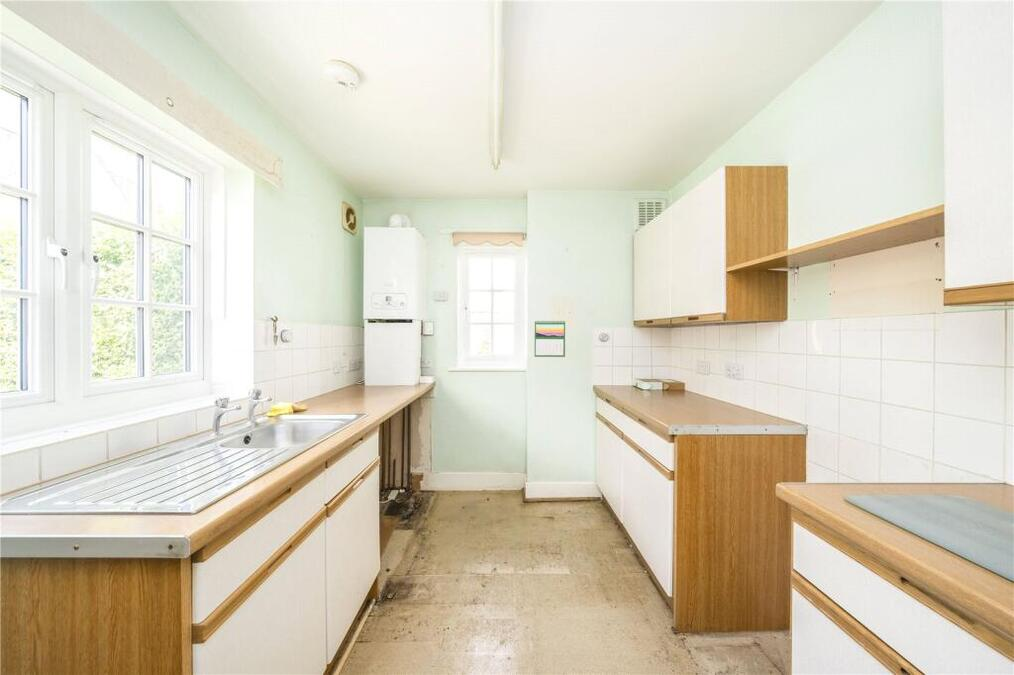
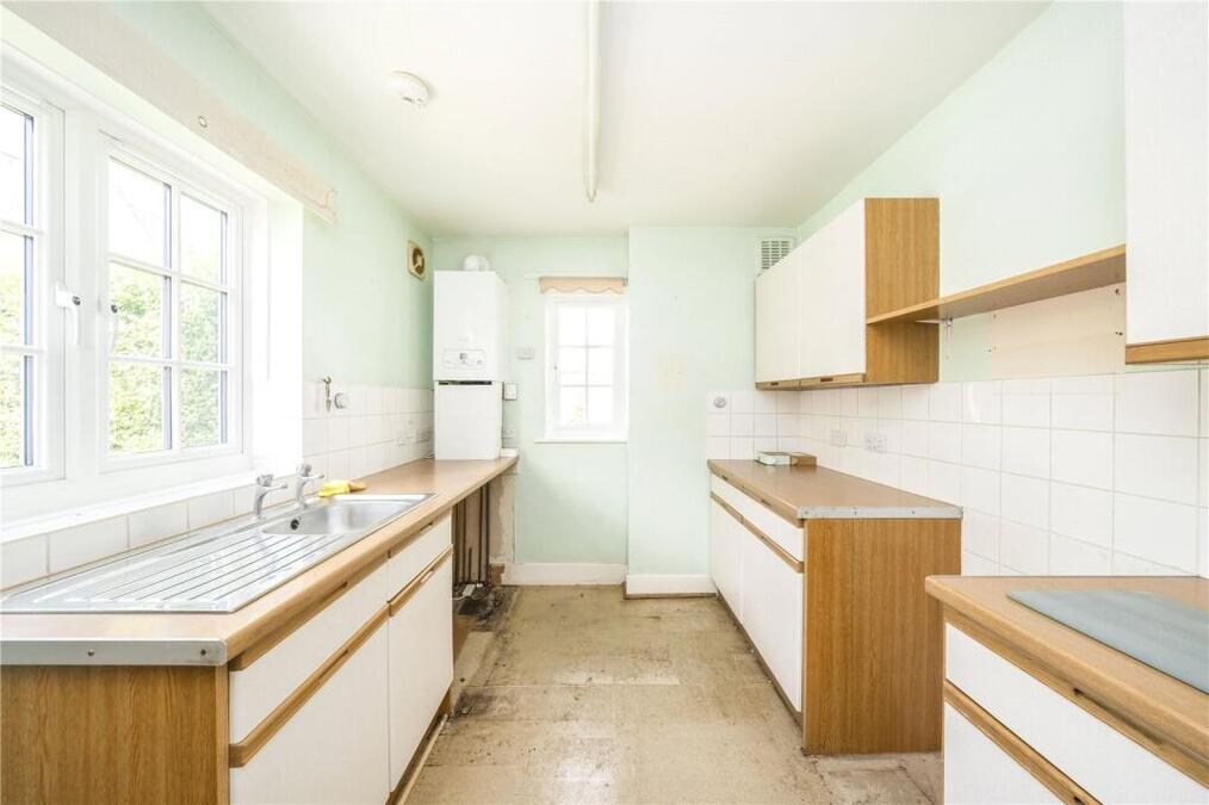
- calendar [533,319,566,358]
